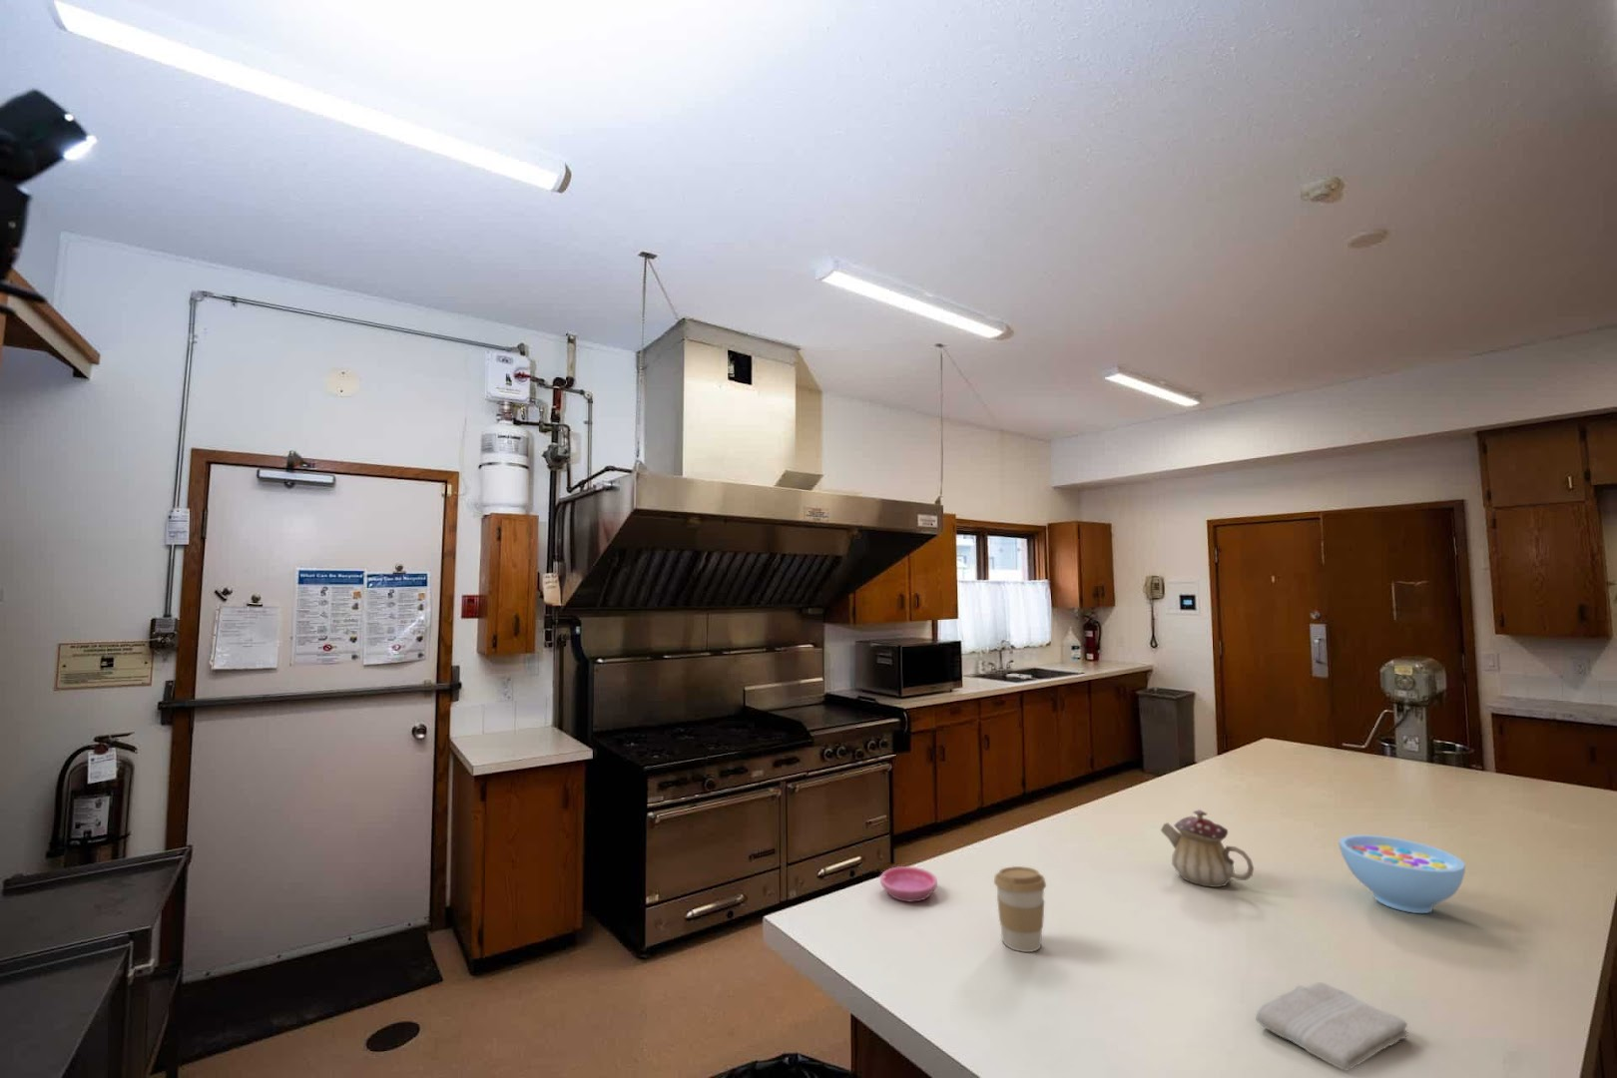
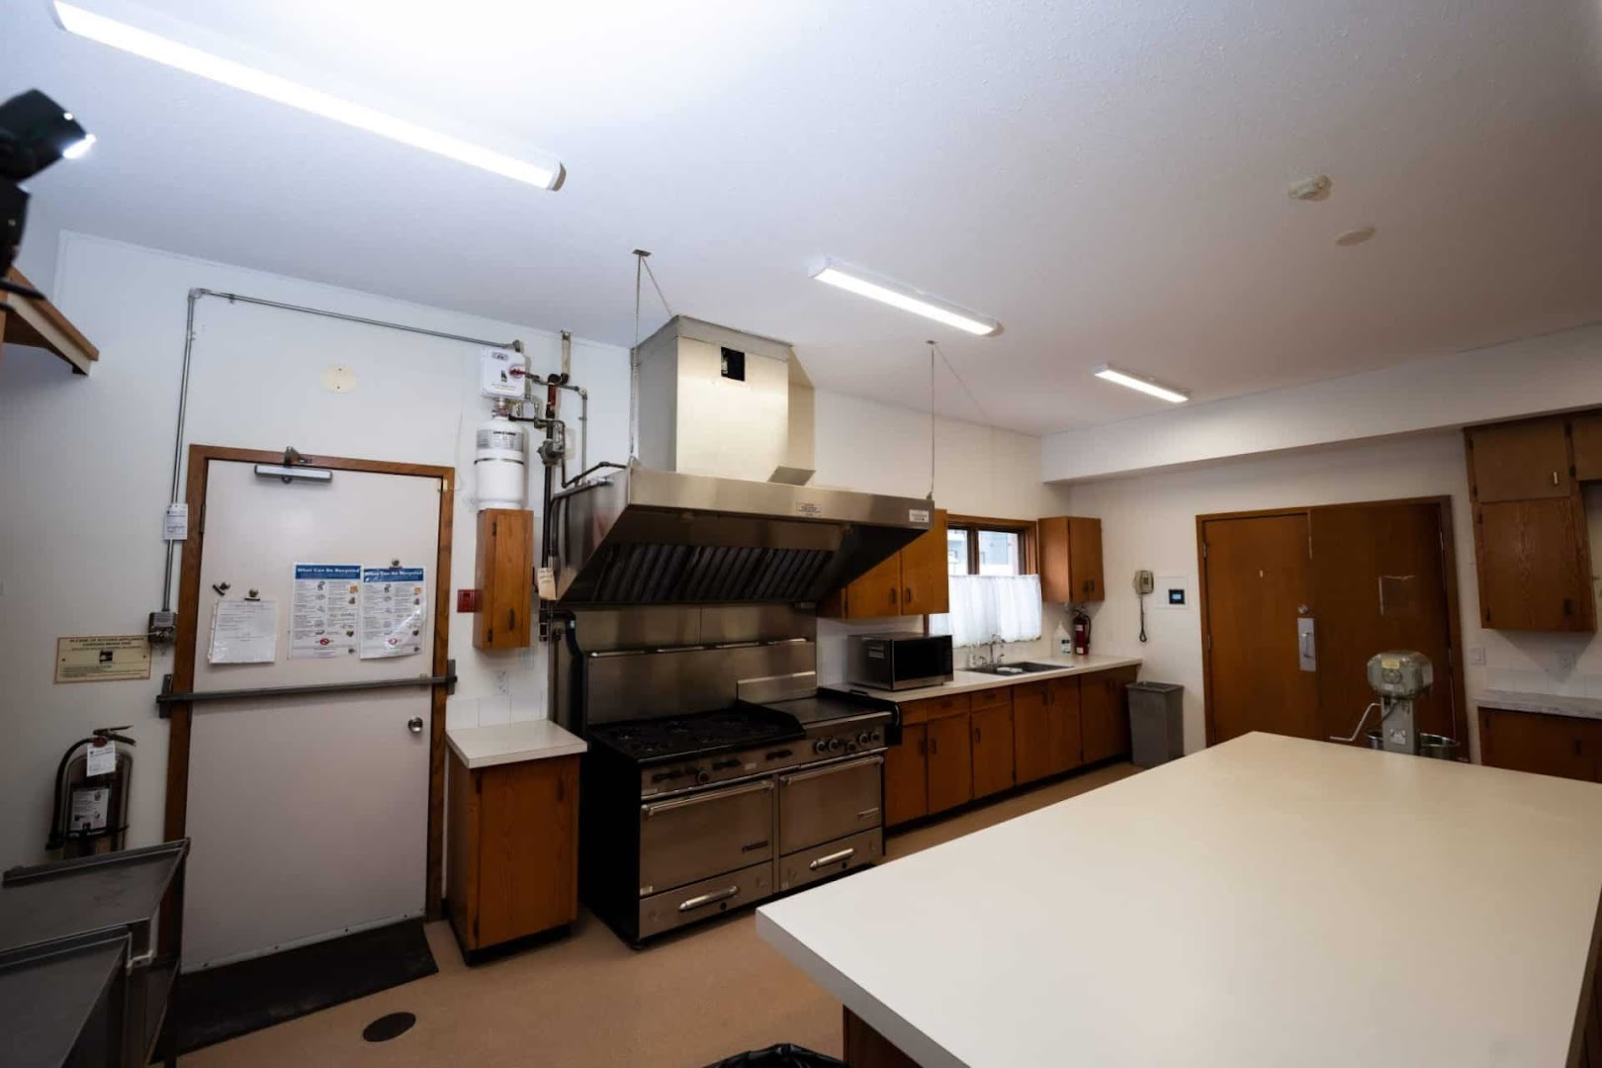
- coffee cup [993,865,1047,953]
- bowl [1338,834,1467,914]
- saucer [879,865,938,902]
- teapot [1160,808,1255,888]
- washcloth [1255,982,1409,1072]
